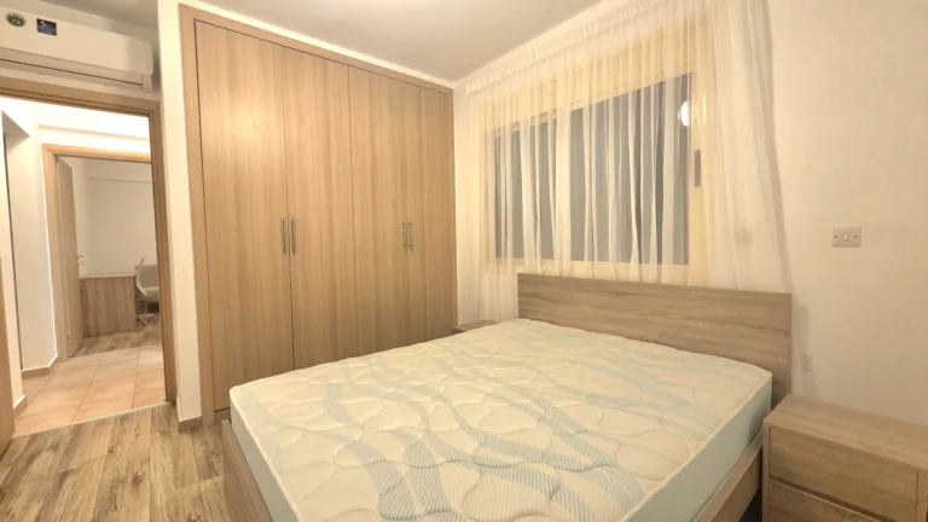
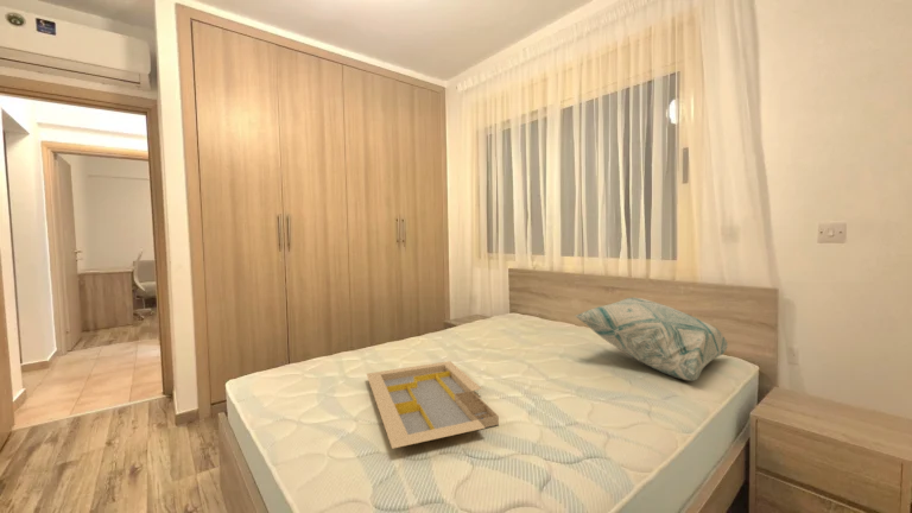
+ decorative pillow [575,297,729,382]
+ serving tray [366,360,500,450]
